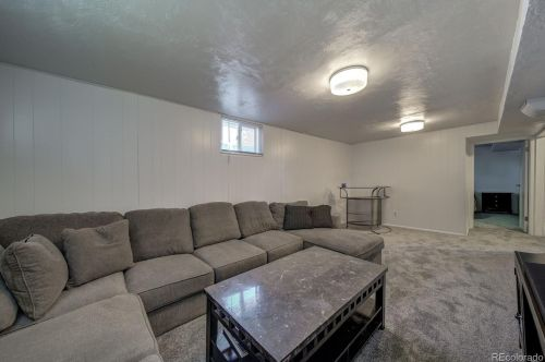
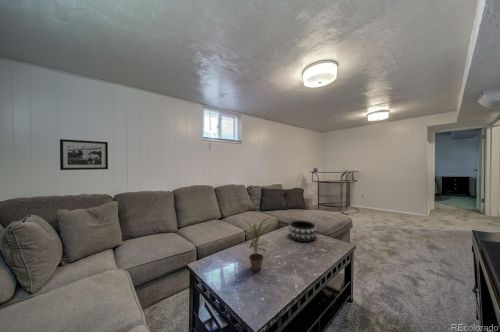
+ picture frame [59,138,109,171]
+ decorative bowl [288,220,318,243]
+ potted plant [240,216,273,272]
